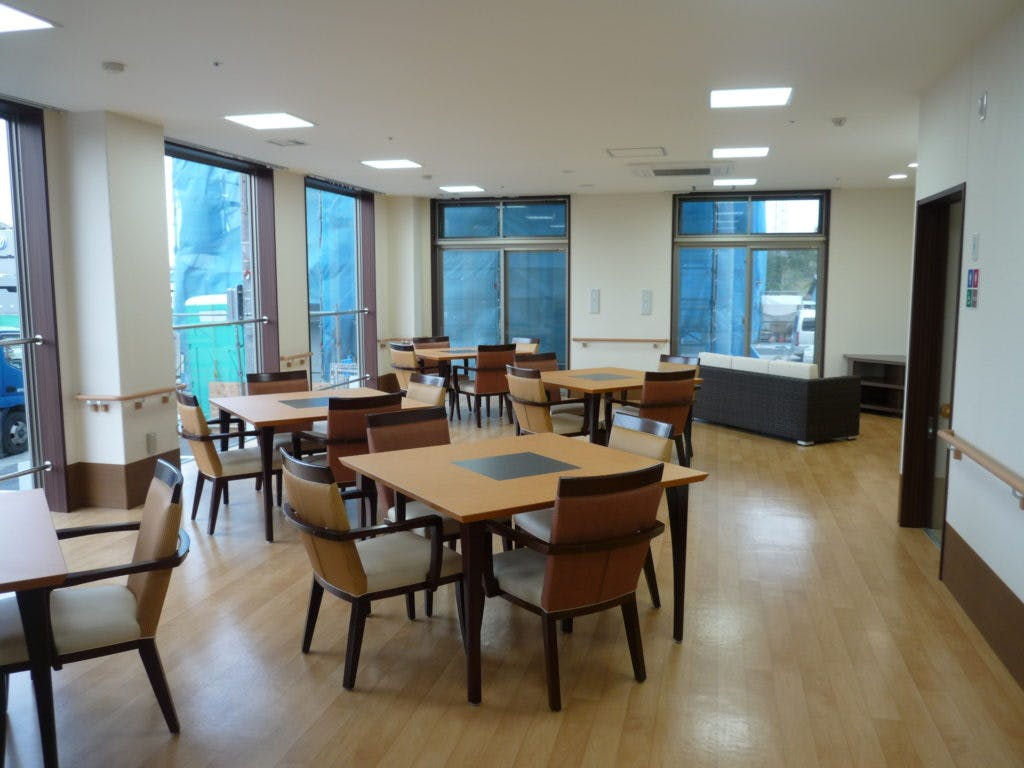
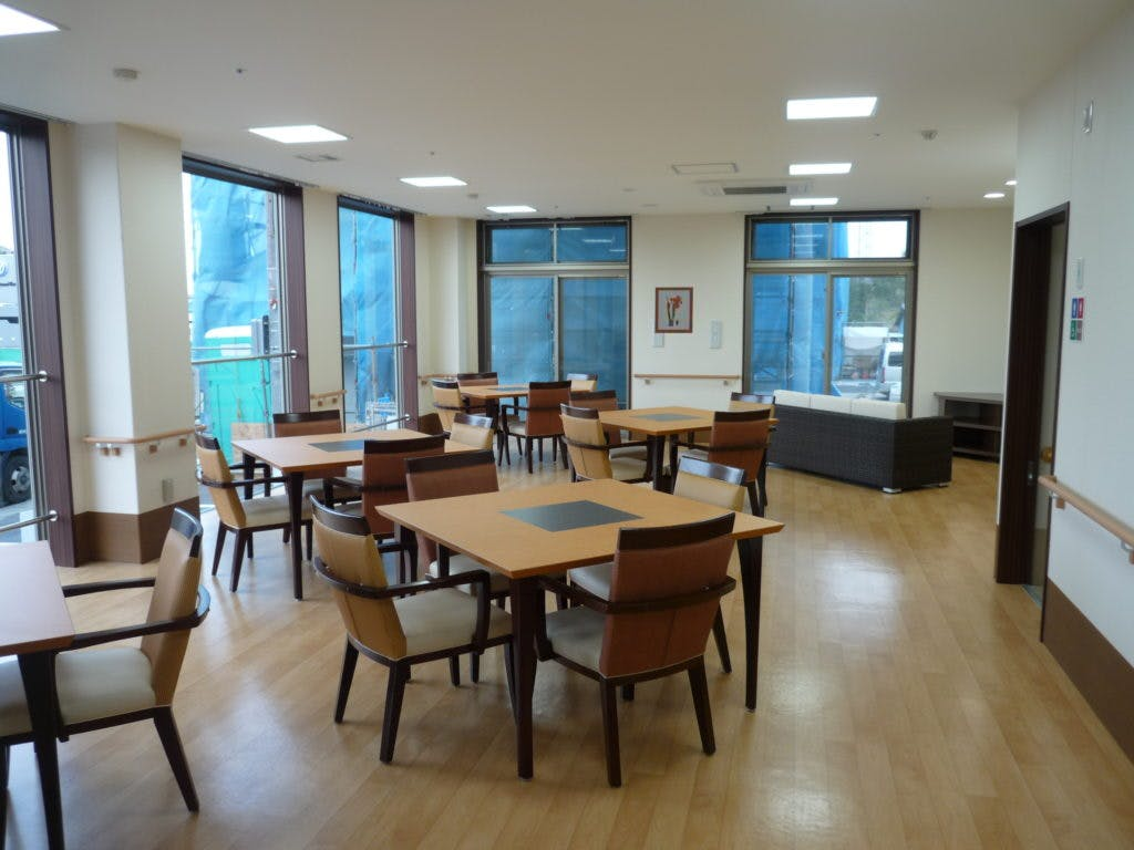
+ wall art [653,286,694,334]
